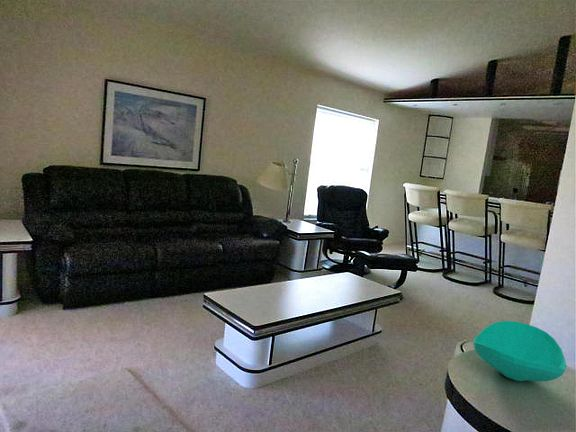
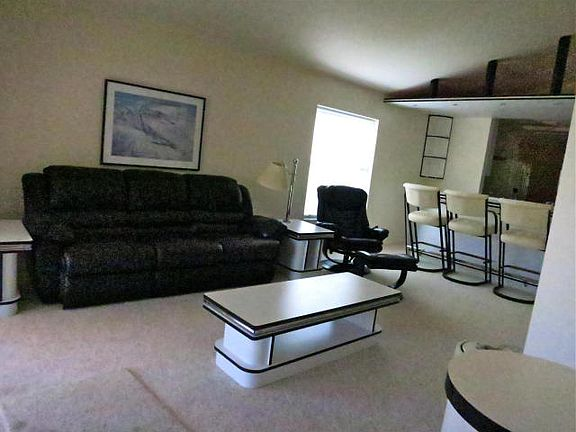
- table top decor [473,320,568,382]
